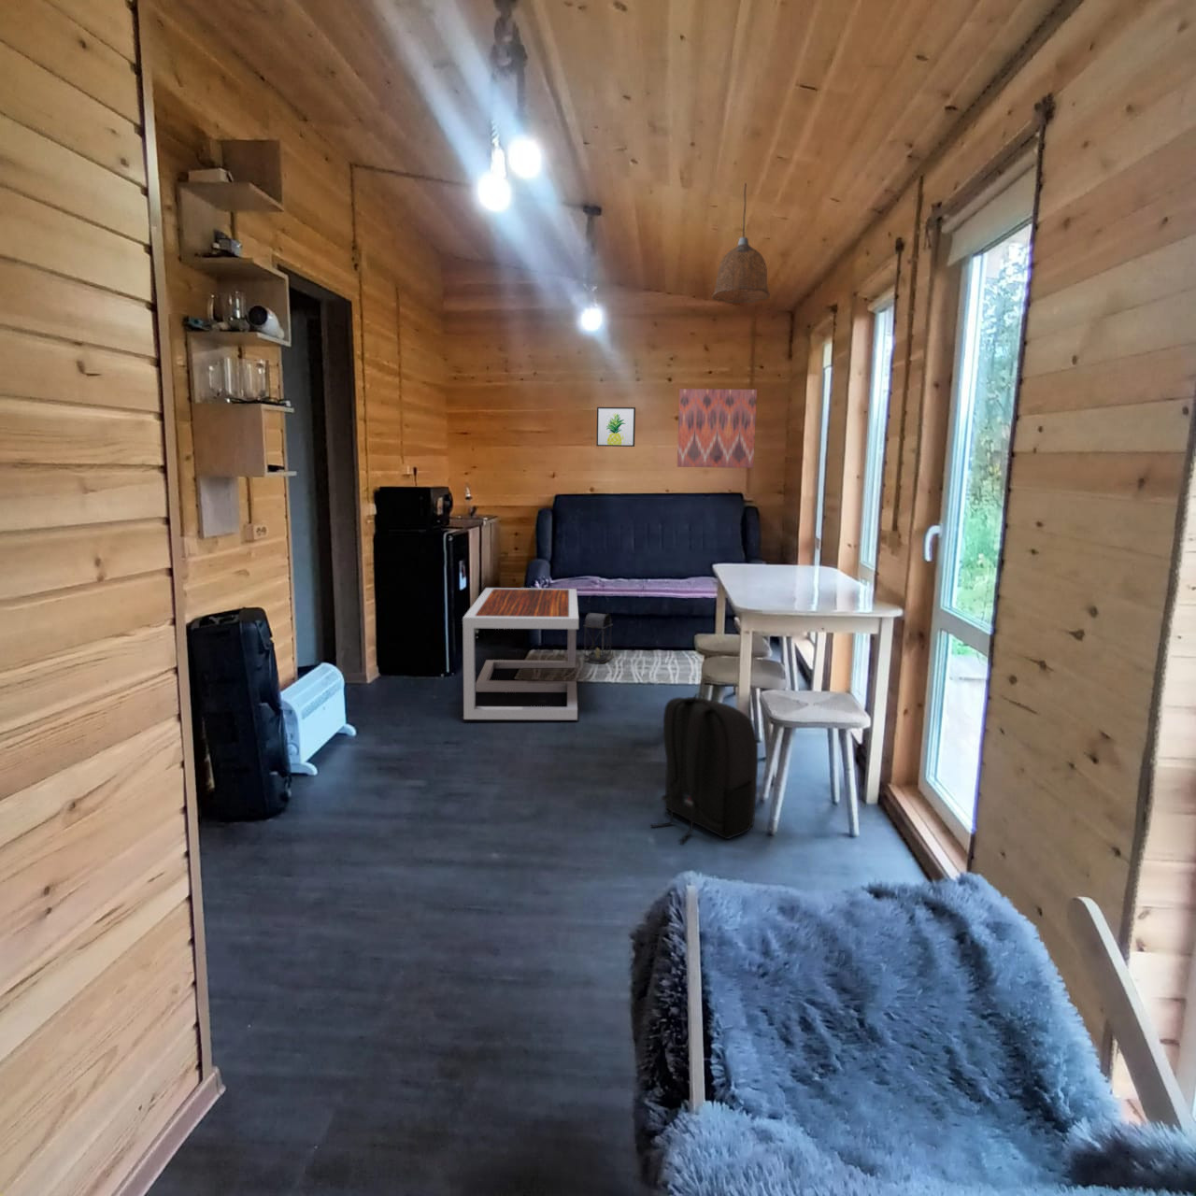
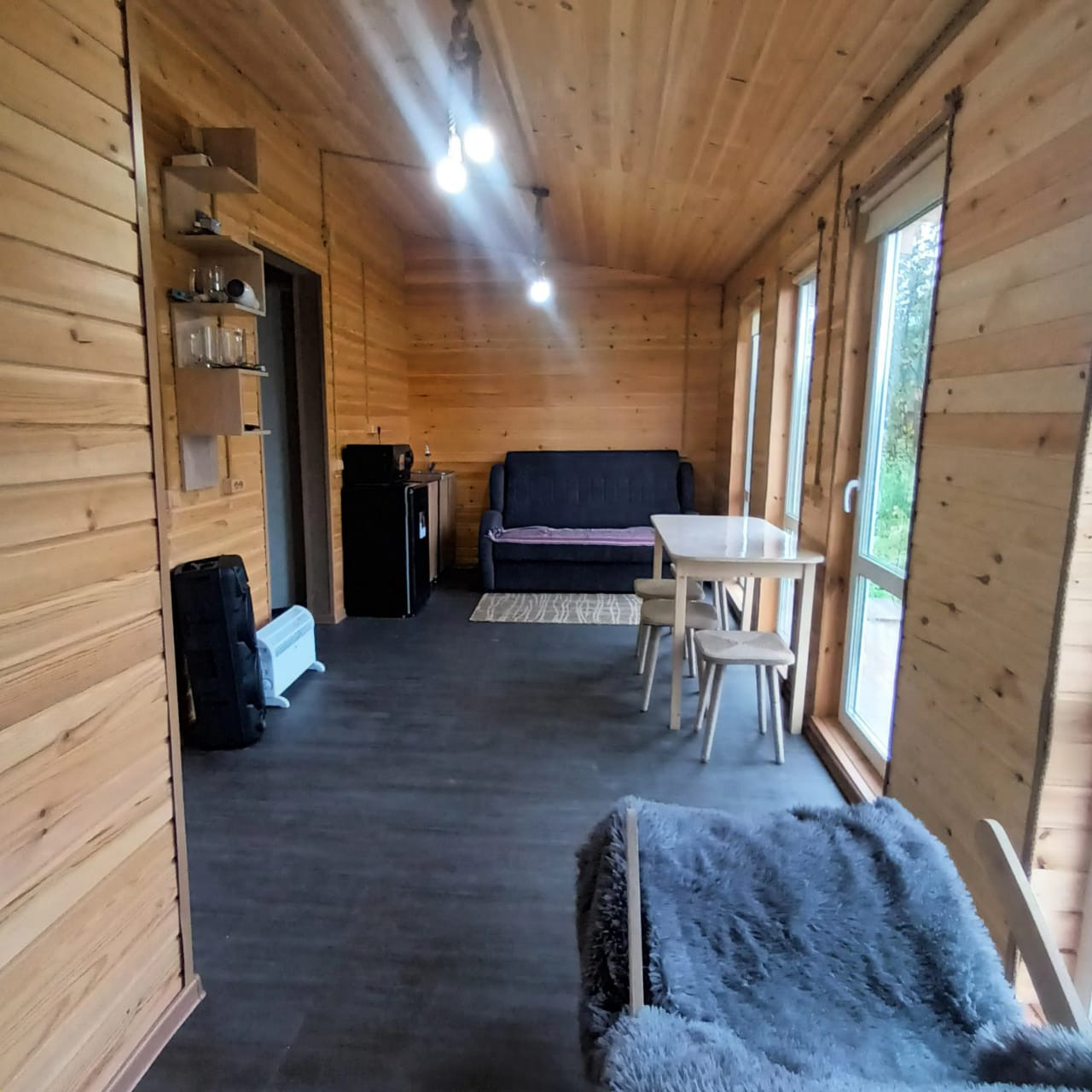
- wall art [595,406,636,448]
- lantern [582,594,614,665]
- pendant lamp [711,182,771,303]
- wall art [677,388,758,469]
- coffee table [461,587,579,721]
- backpack [649,692,759,843]
